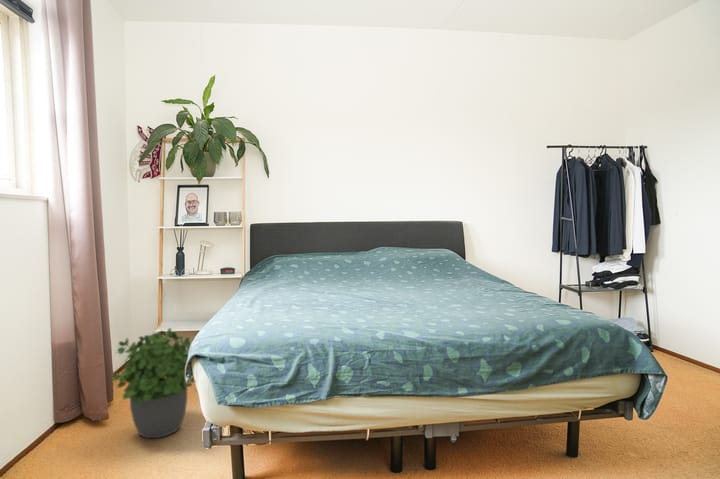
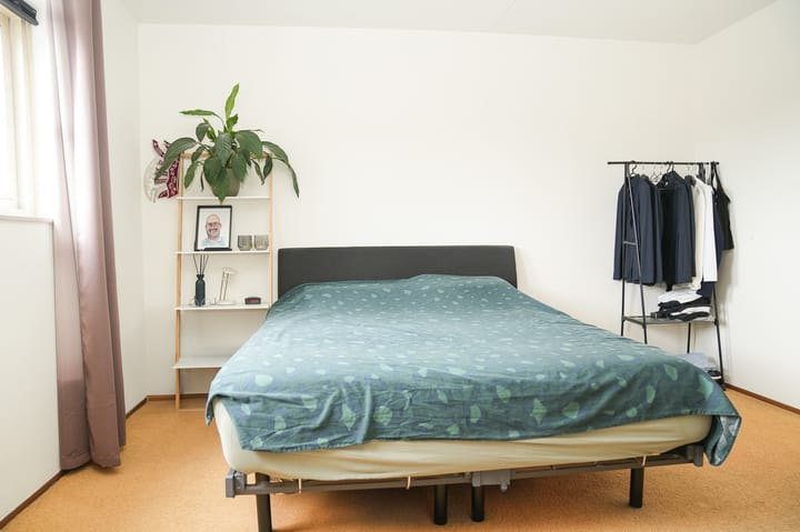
- potted plant [110,327,196,439]
